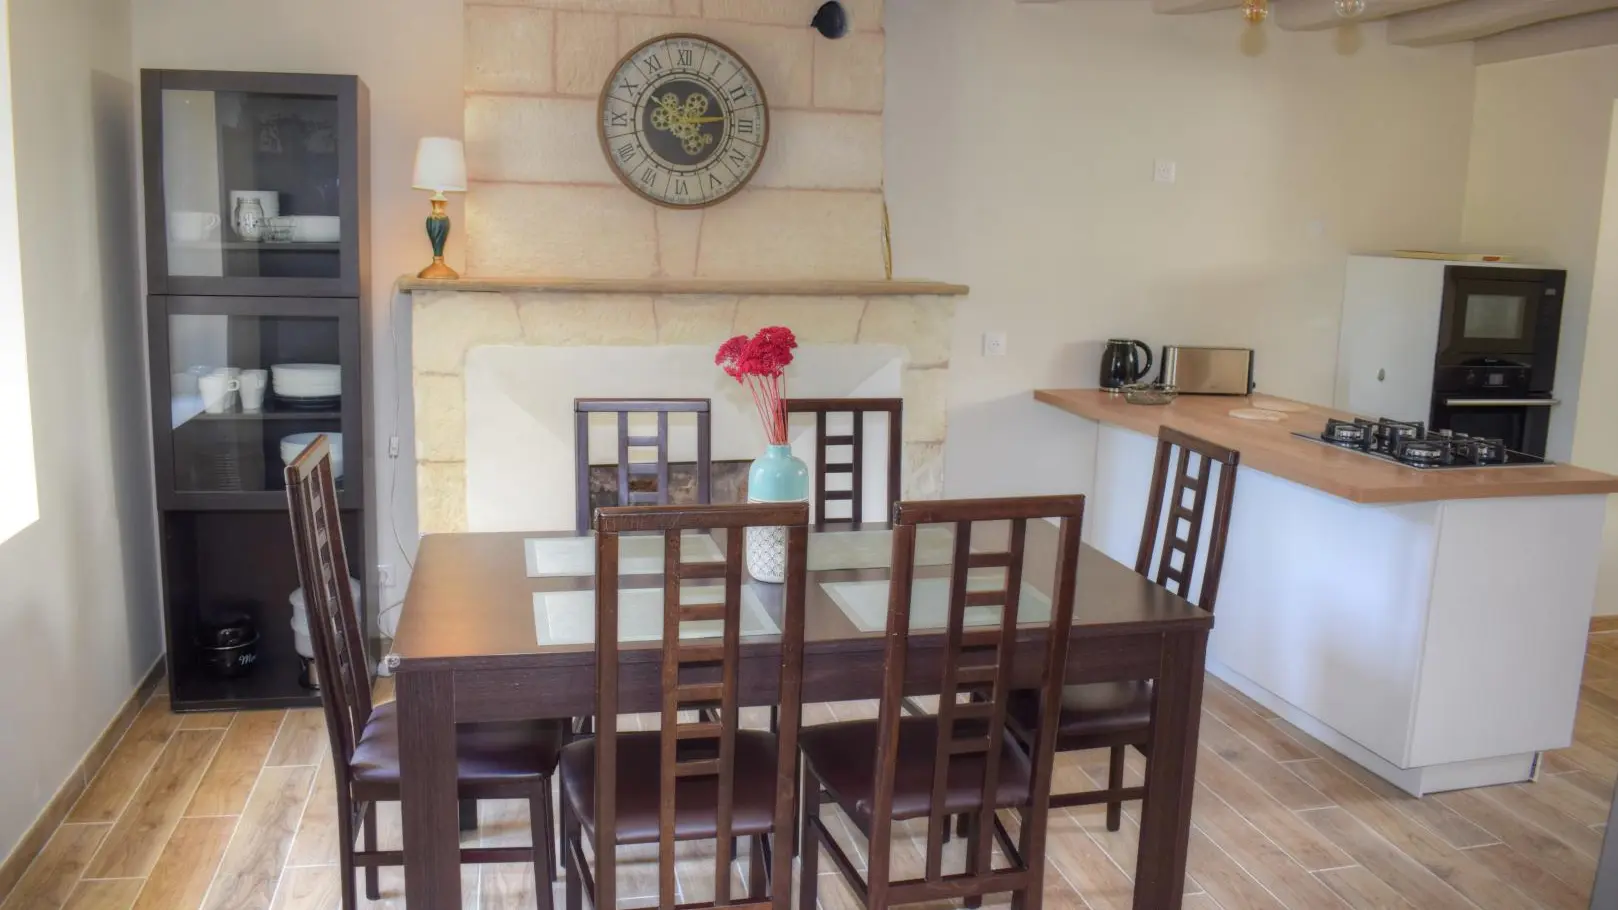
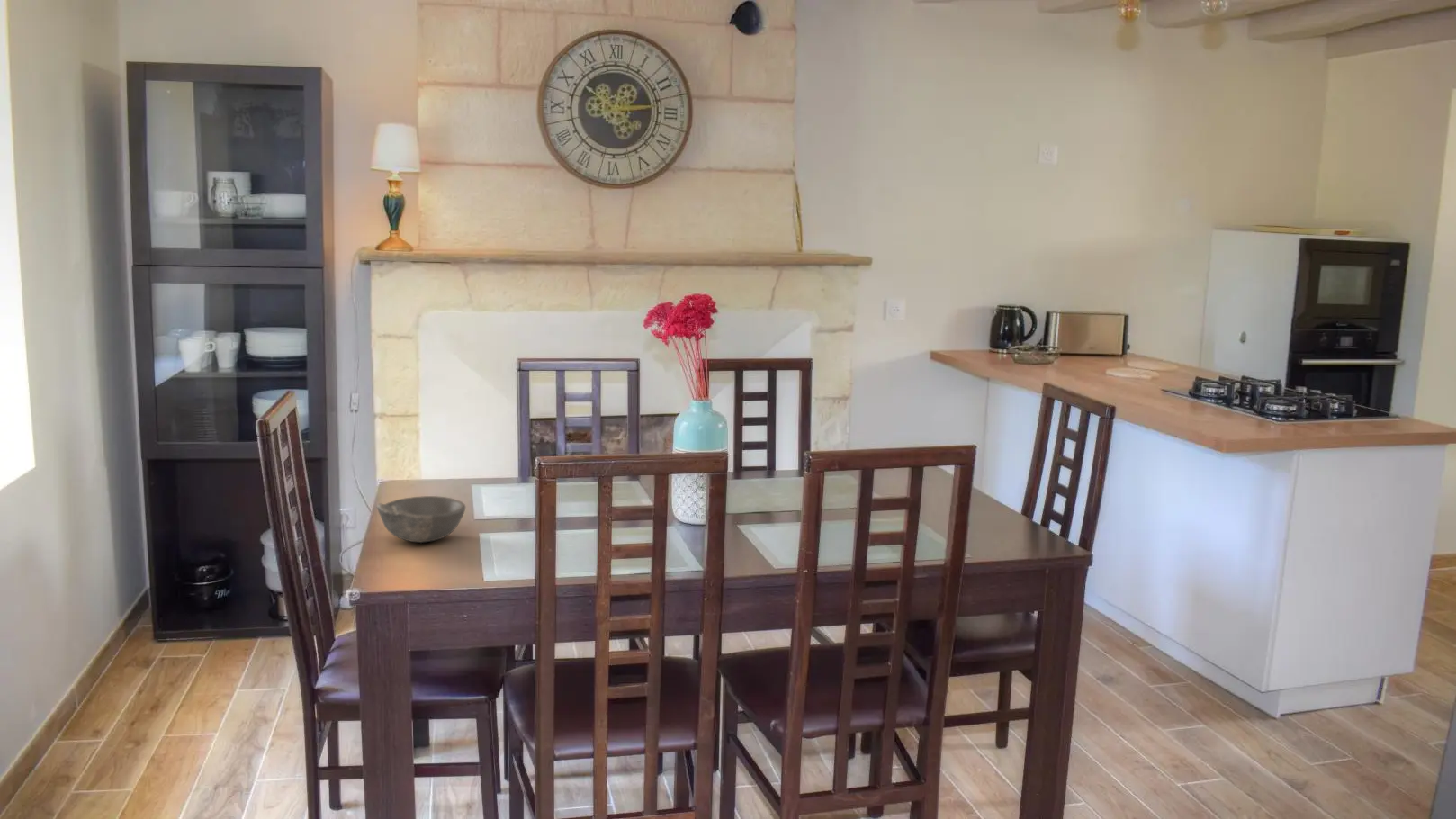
+ bowl [375,495,466,544]
